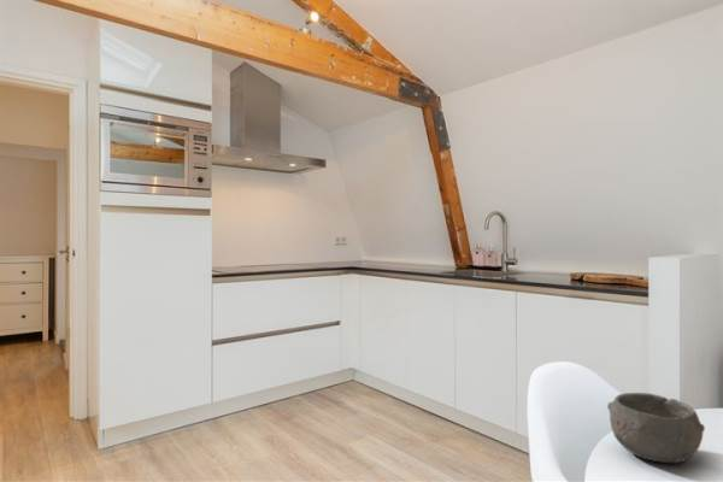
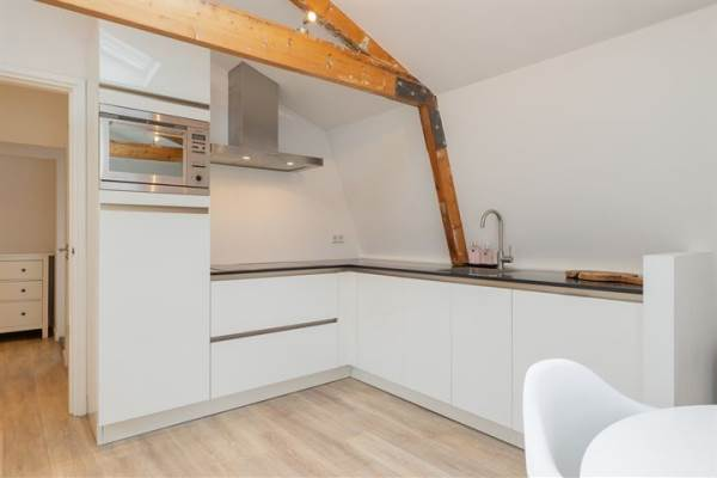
- bowl [606,392,706,465]
